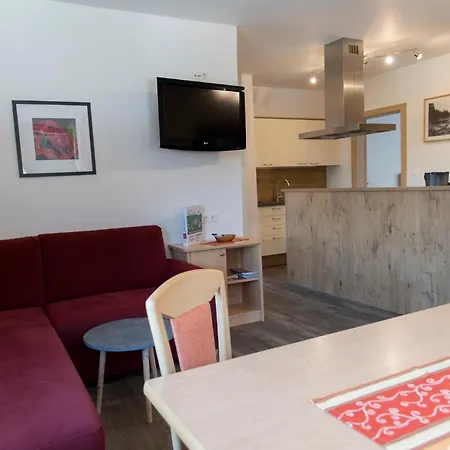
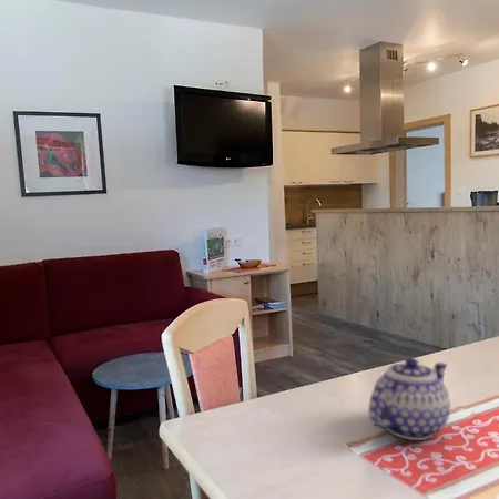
+ teapot [368,357,451,441]
